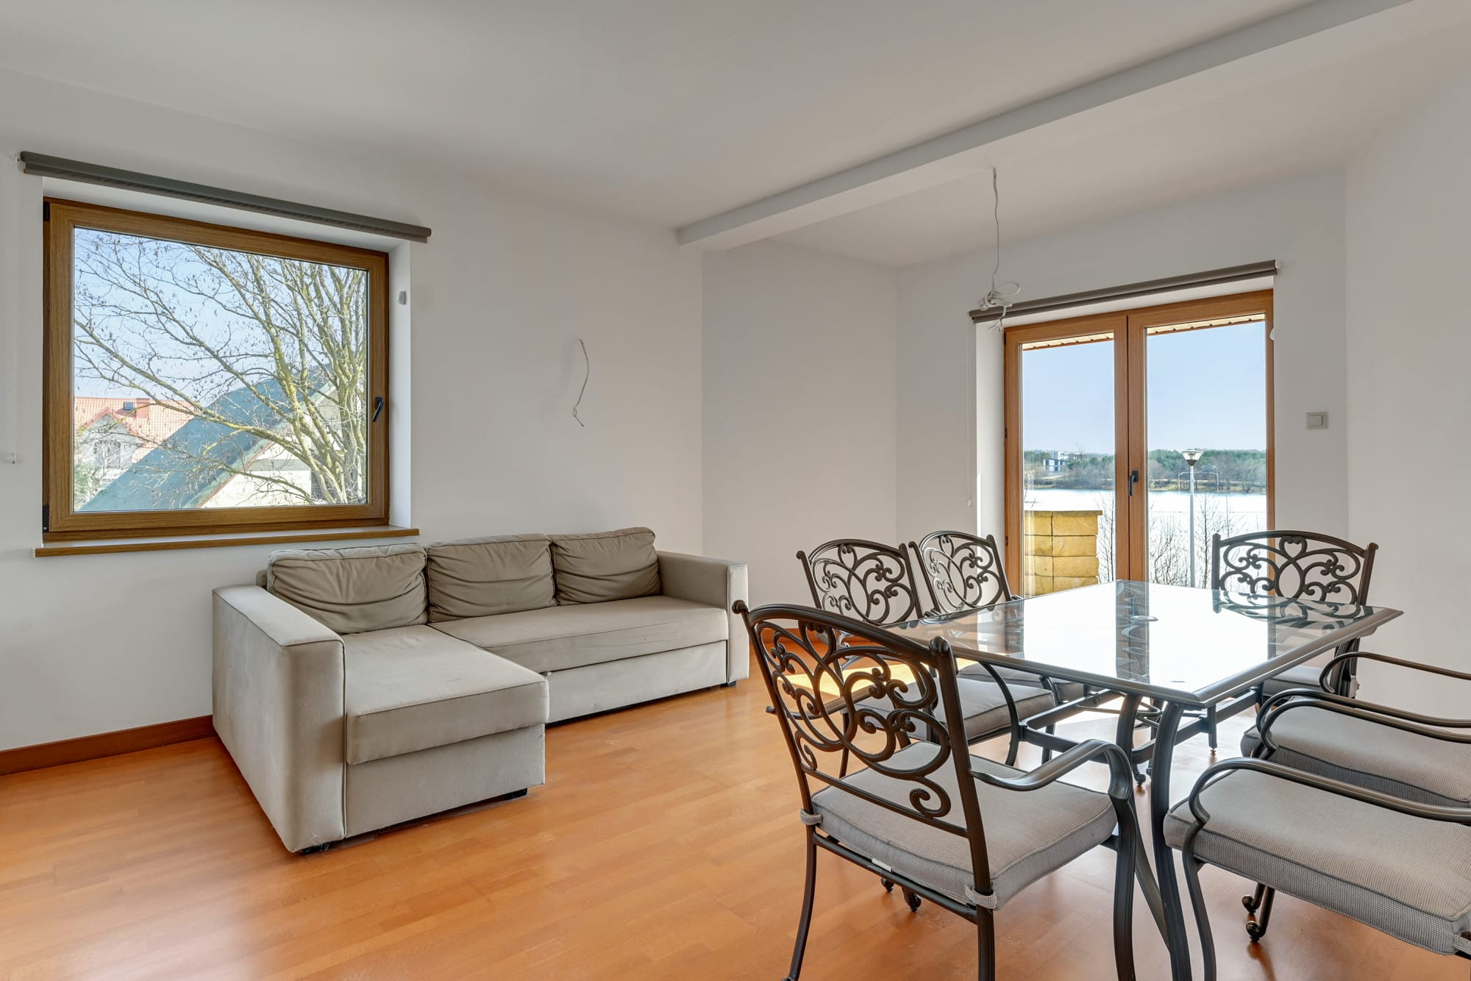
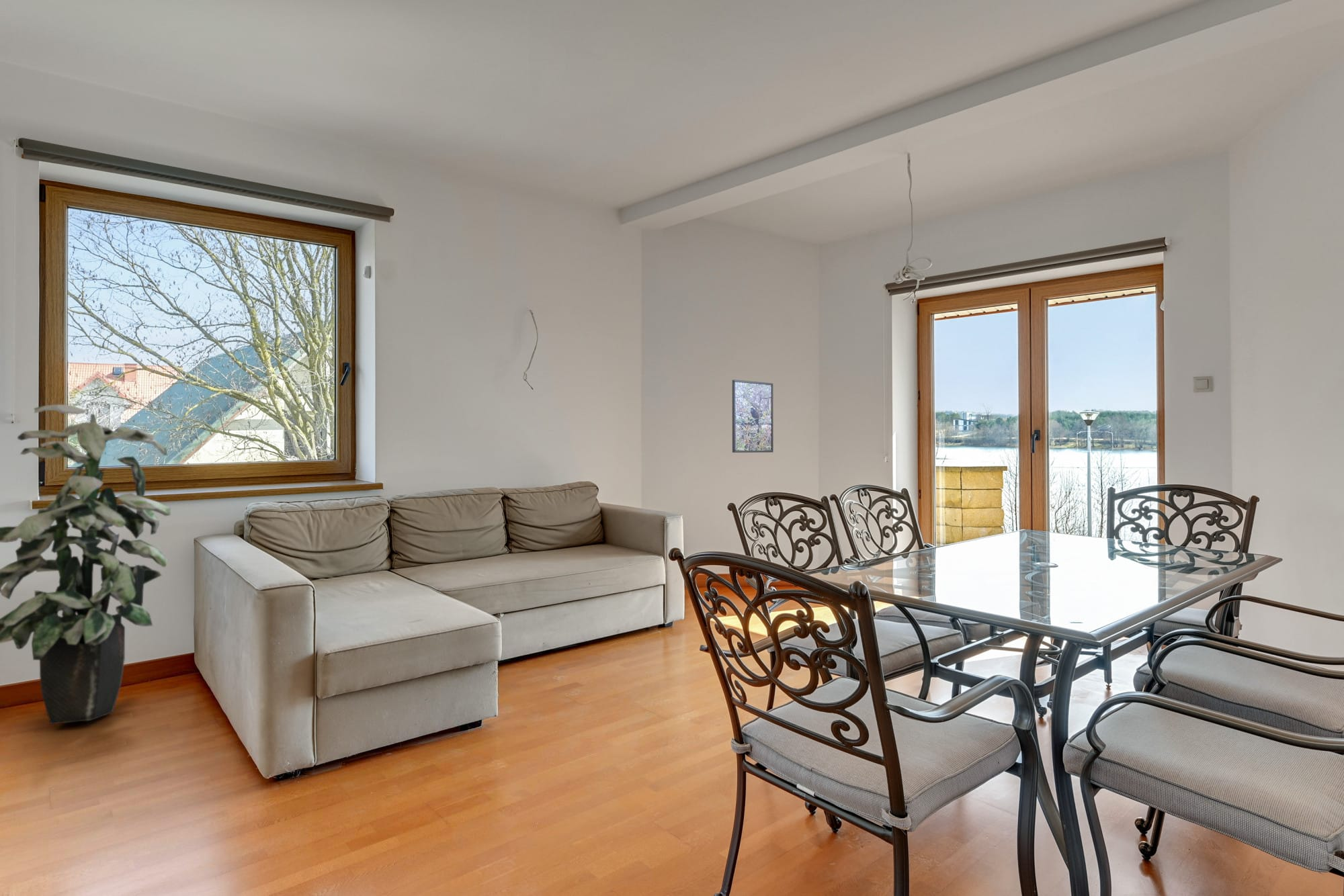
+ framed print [732,379,774,453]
+ indoor plant [0,404,171,725]
